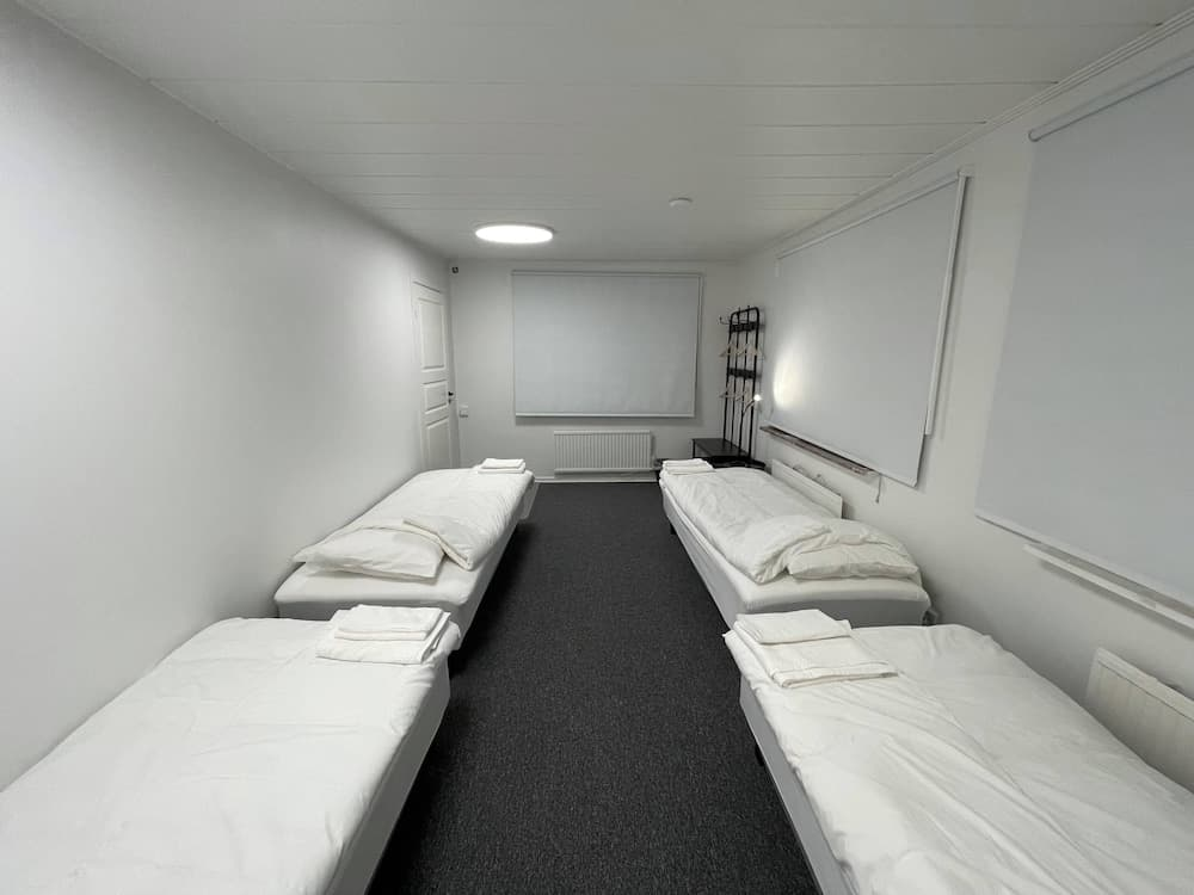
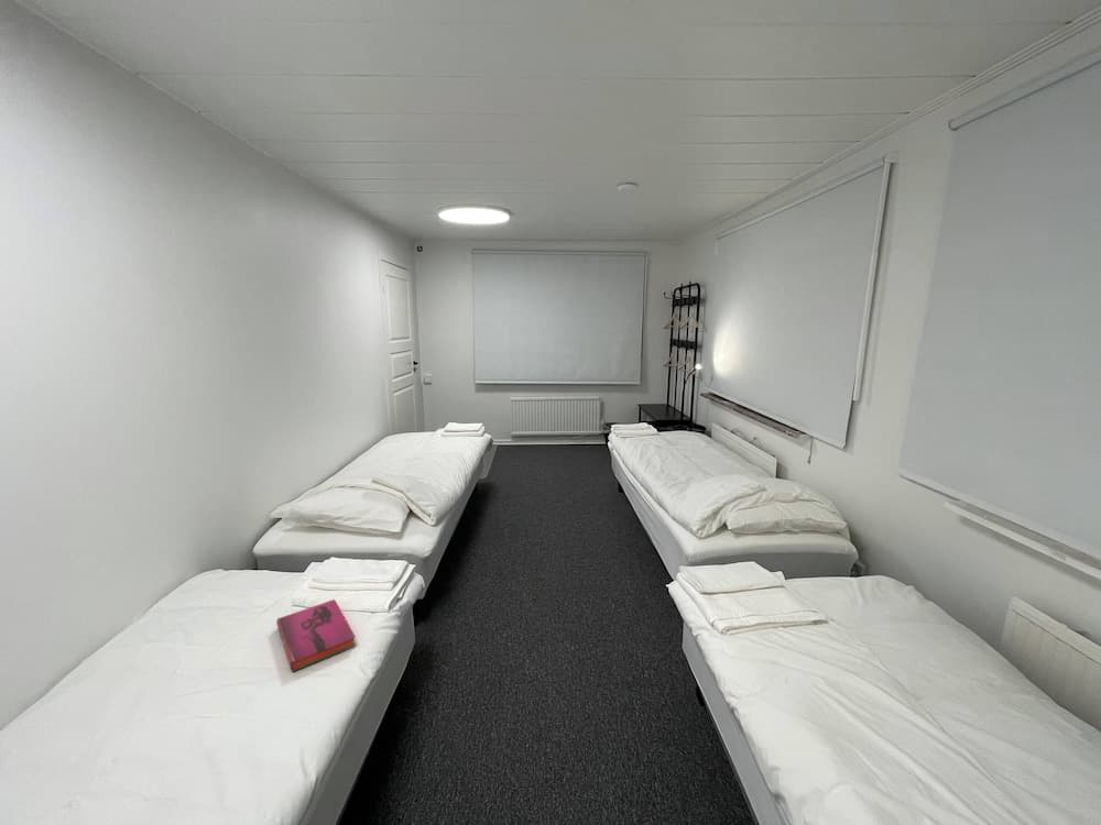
+ hardback book [275,598,357,673]
